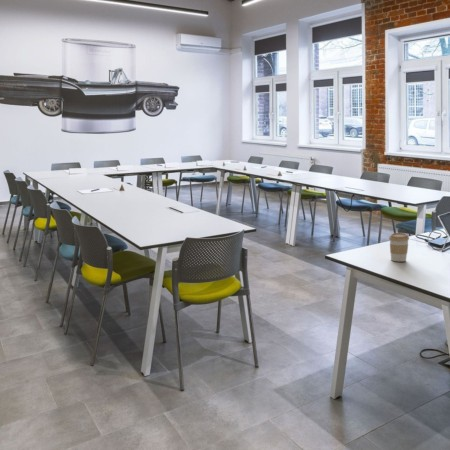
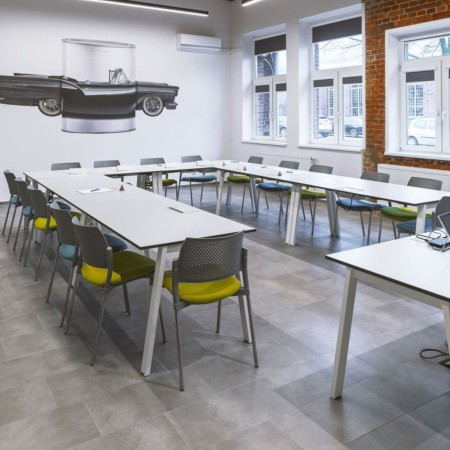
- coffee cup [388,232,410,263]
